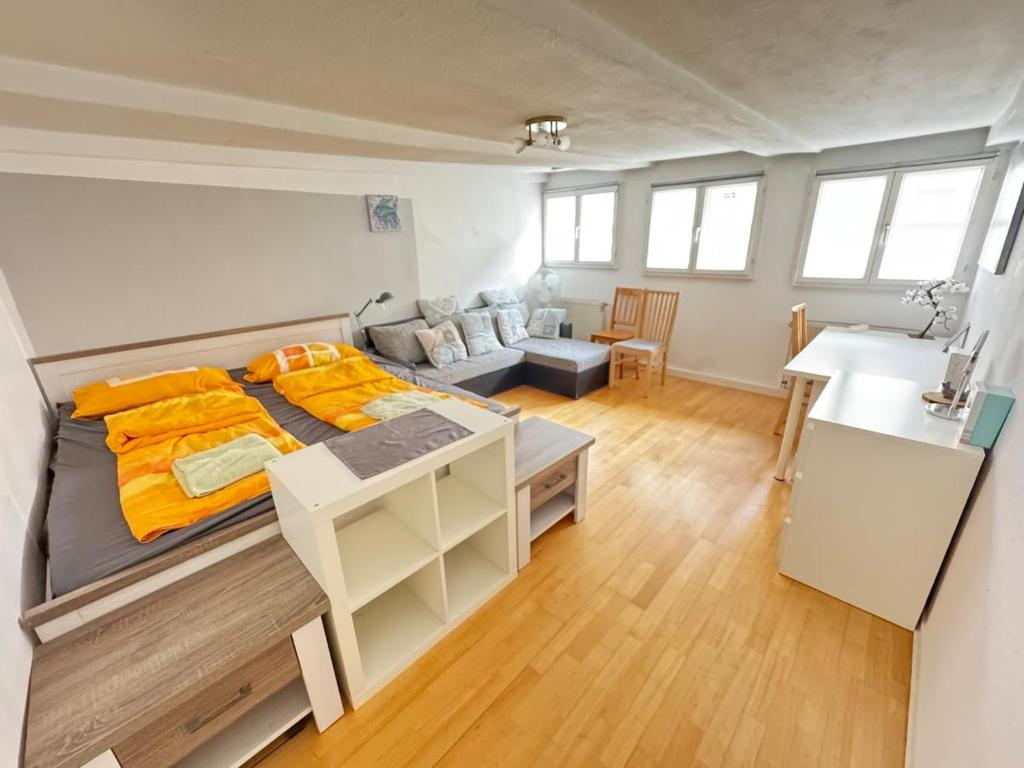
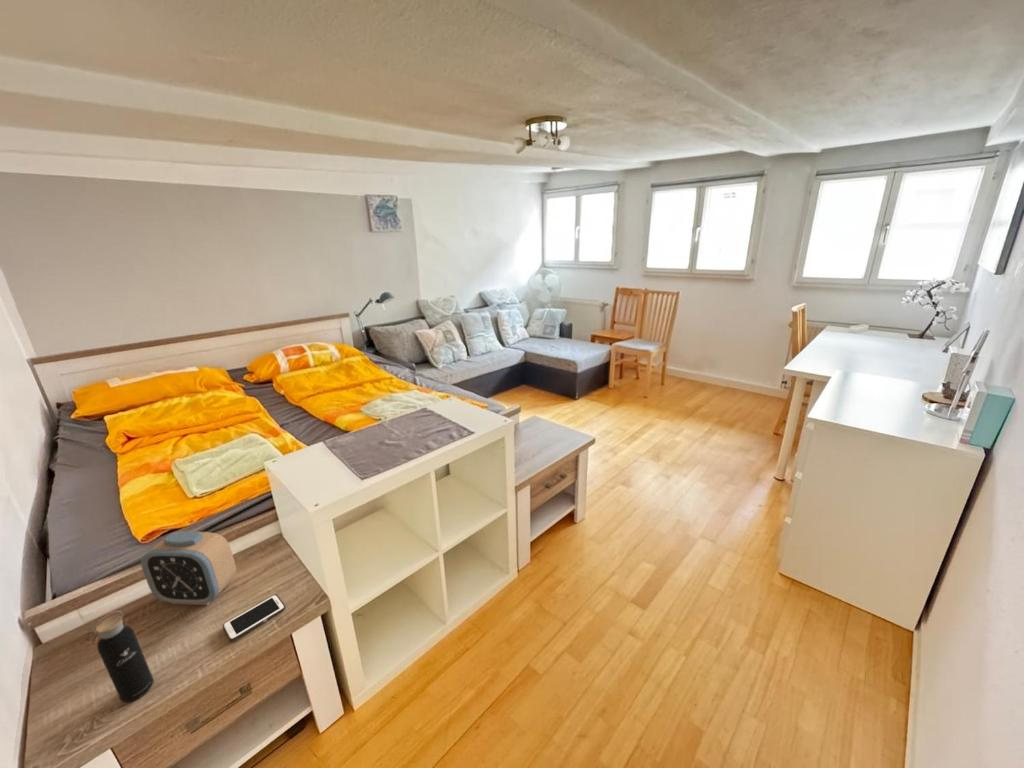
+ alarm clock [140,530,238,606]
+ water bottle [92,610,155,703]
+ cell phone [222,594,286,642]
